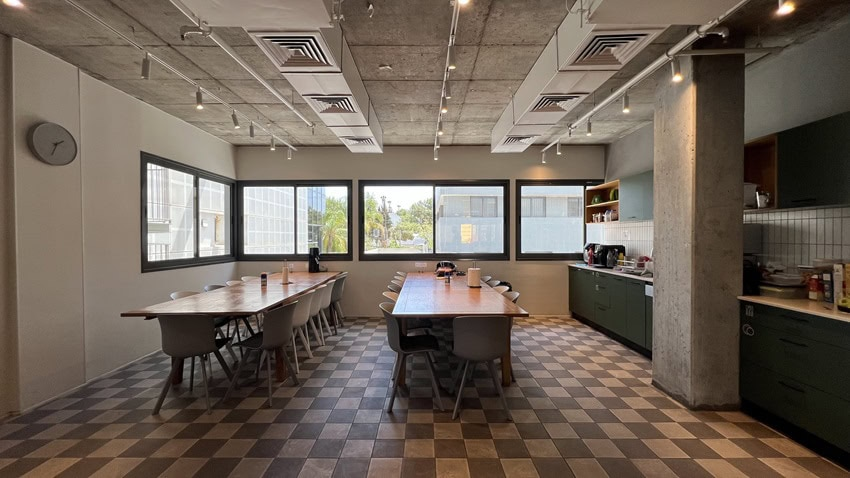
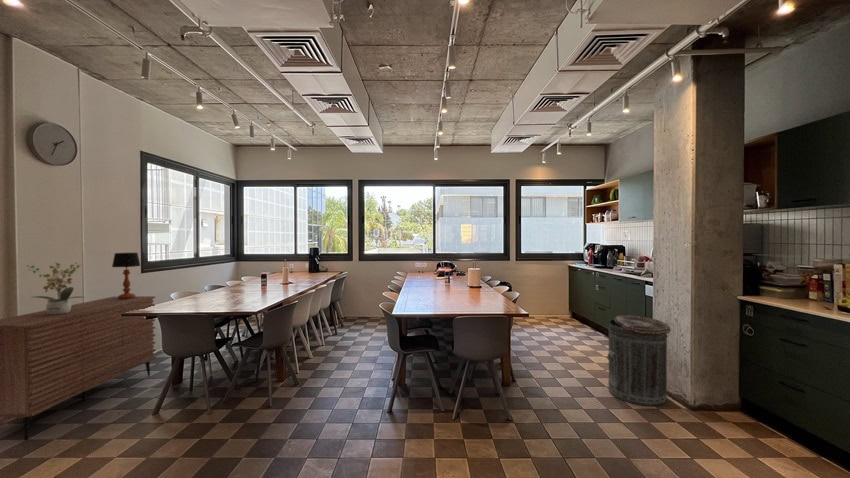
+ table lamp [111,252,142,299]
+ potted plant [26,262,86,315]
+ sideboard [0,295,157,441]
+ trash can lid [606,314,672,407]
